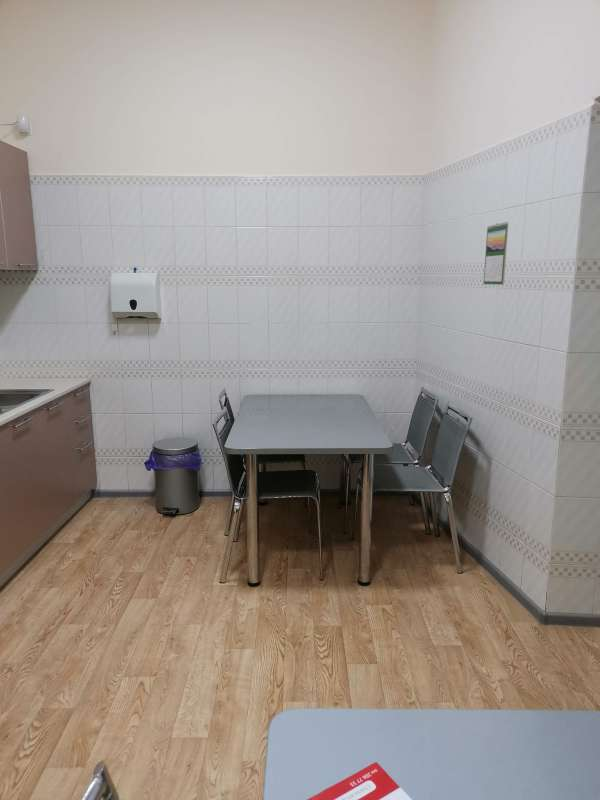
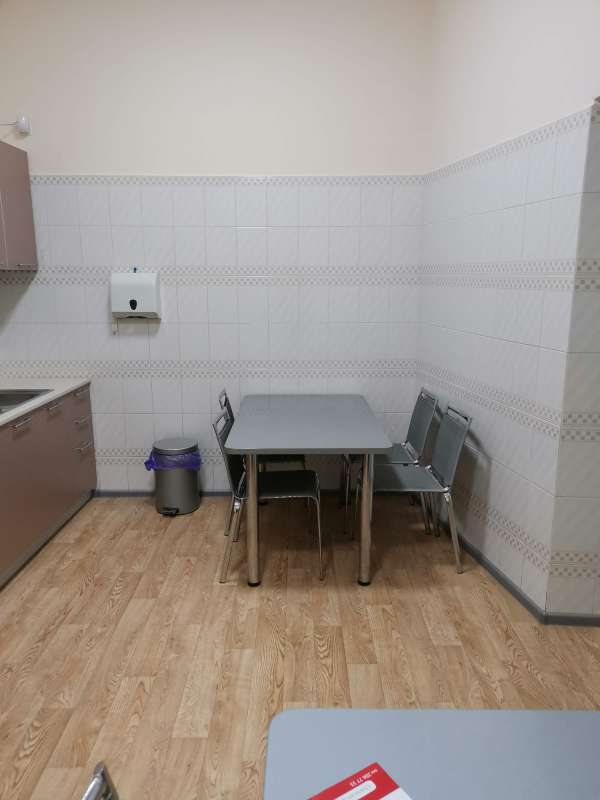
- calendar [483,221,509,285]
